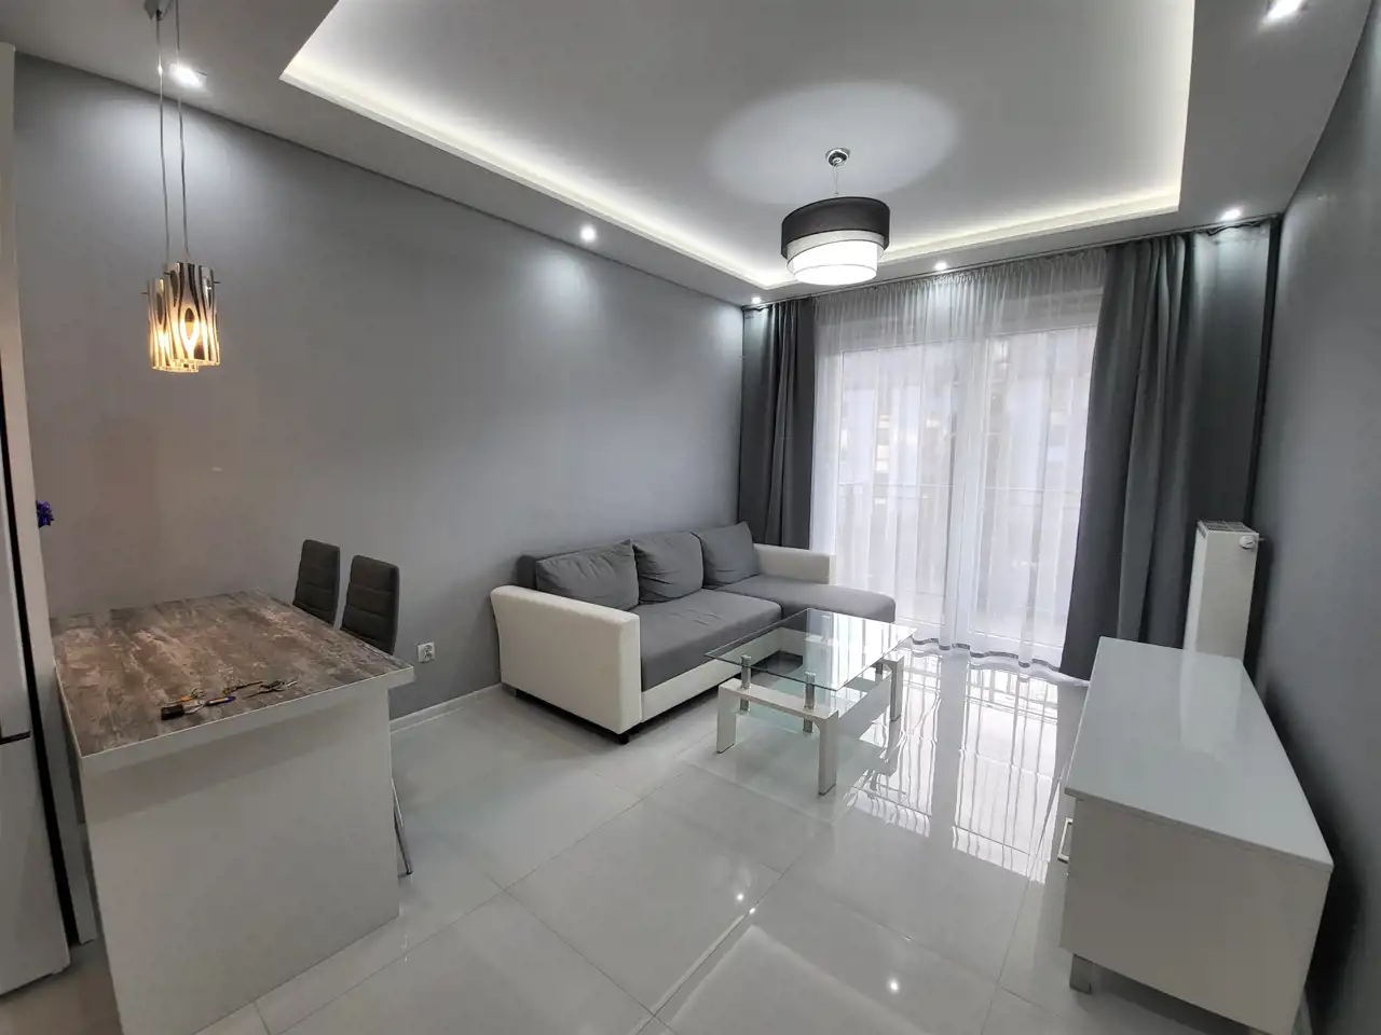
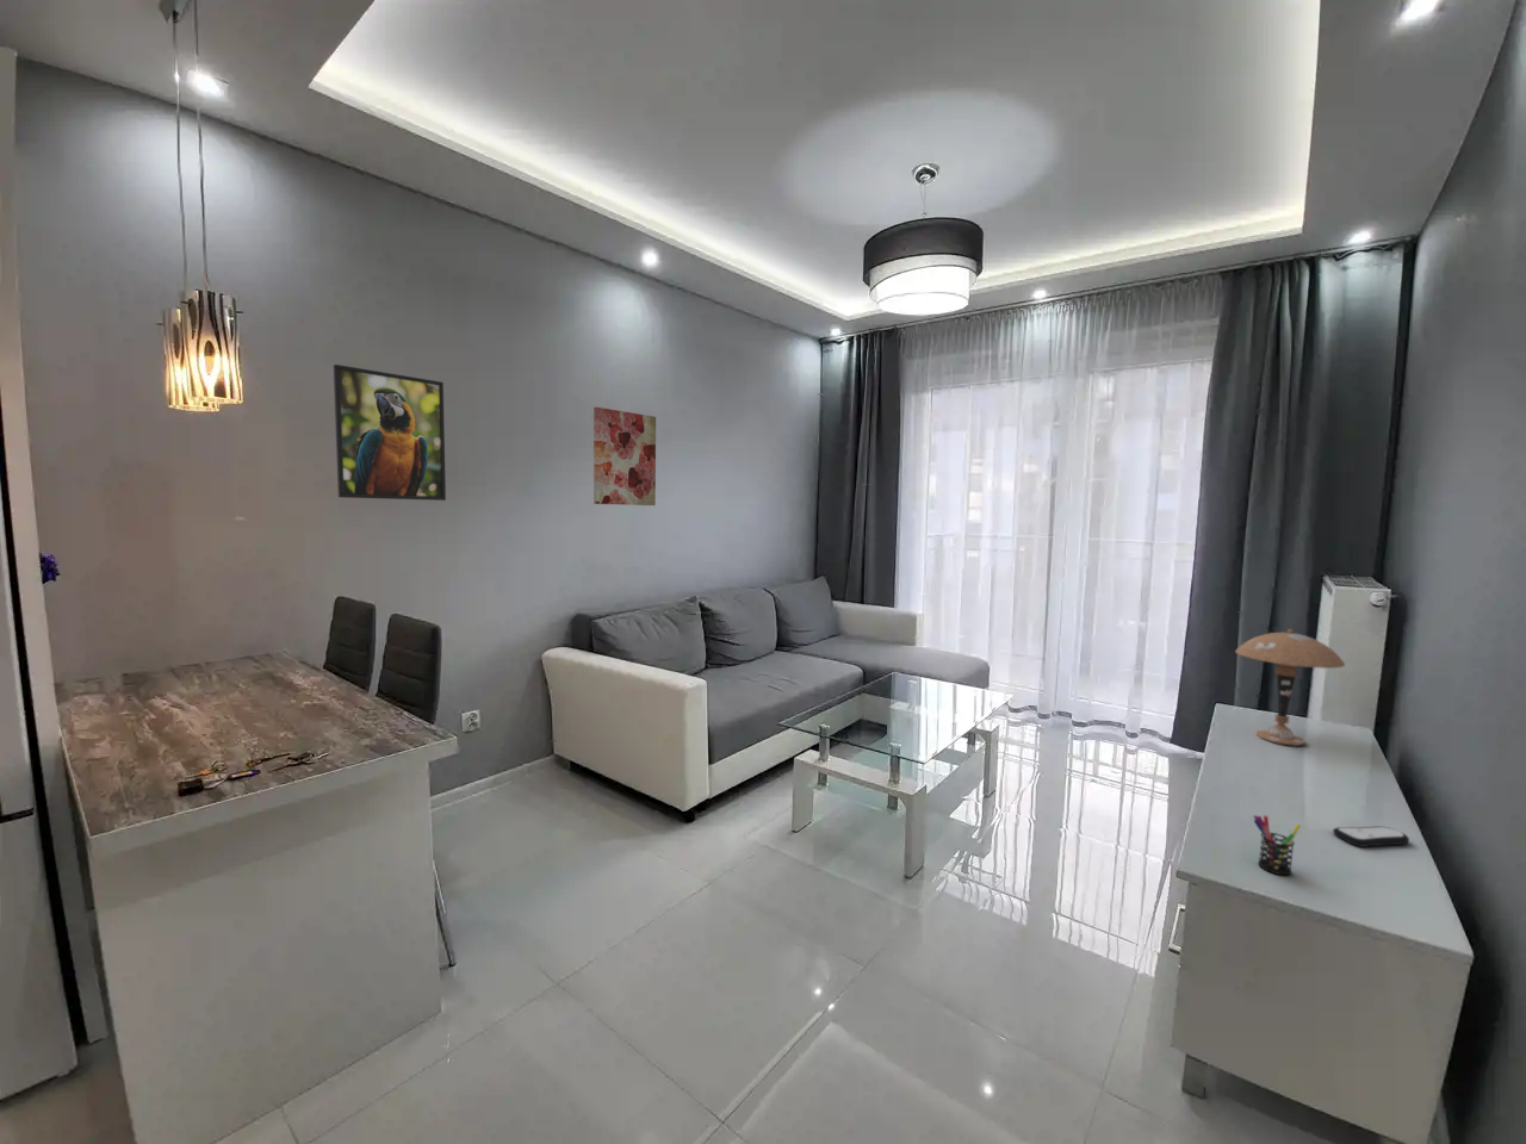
+ wall art [592,406,657,506]
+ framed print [333,363,447,501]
+ remote control [1331,826,1411,848]
+ pen holder [1252,814,1301,877]
+ table lamp [1234,628,1346,747]
